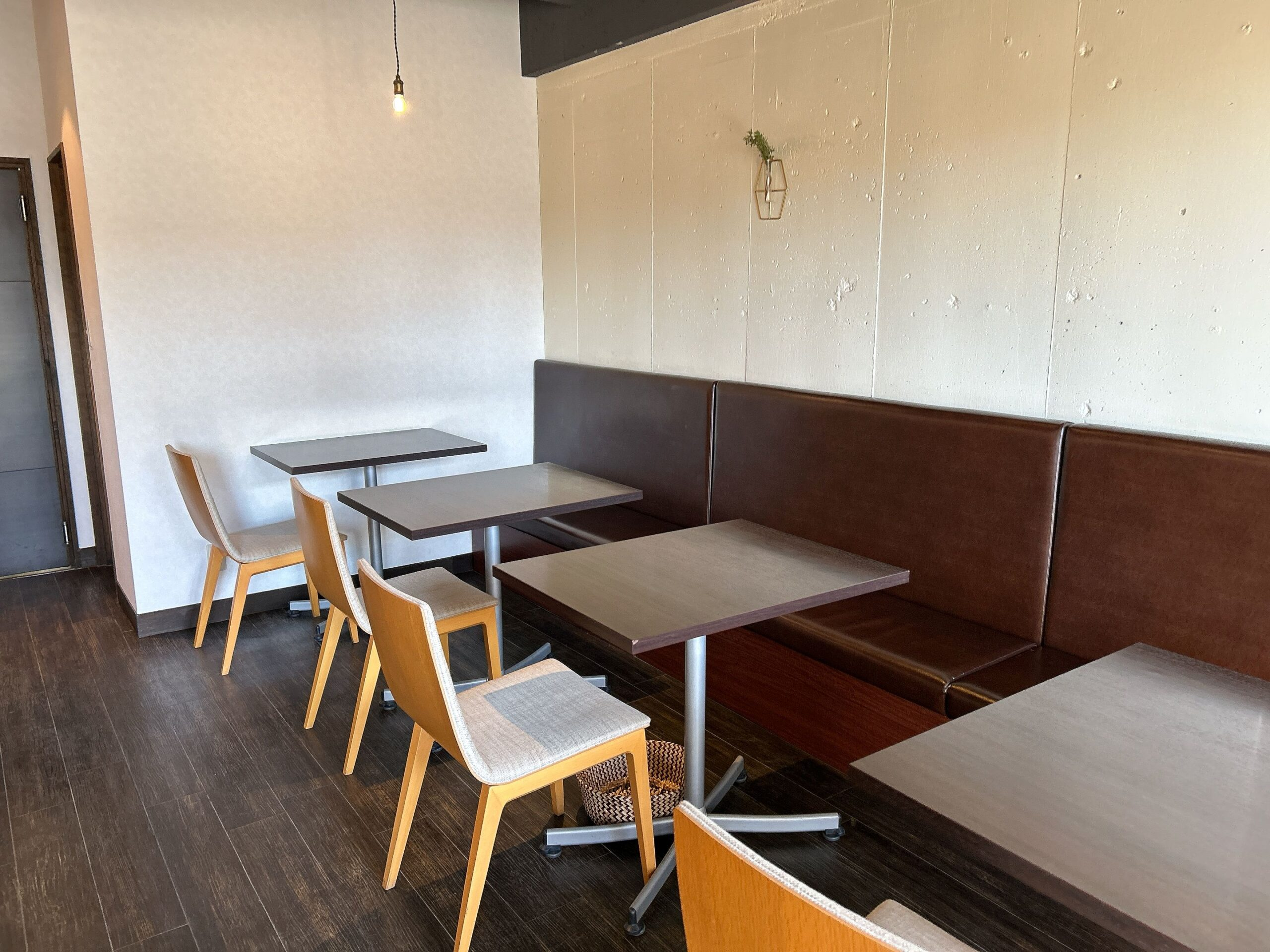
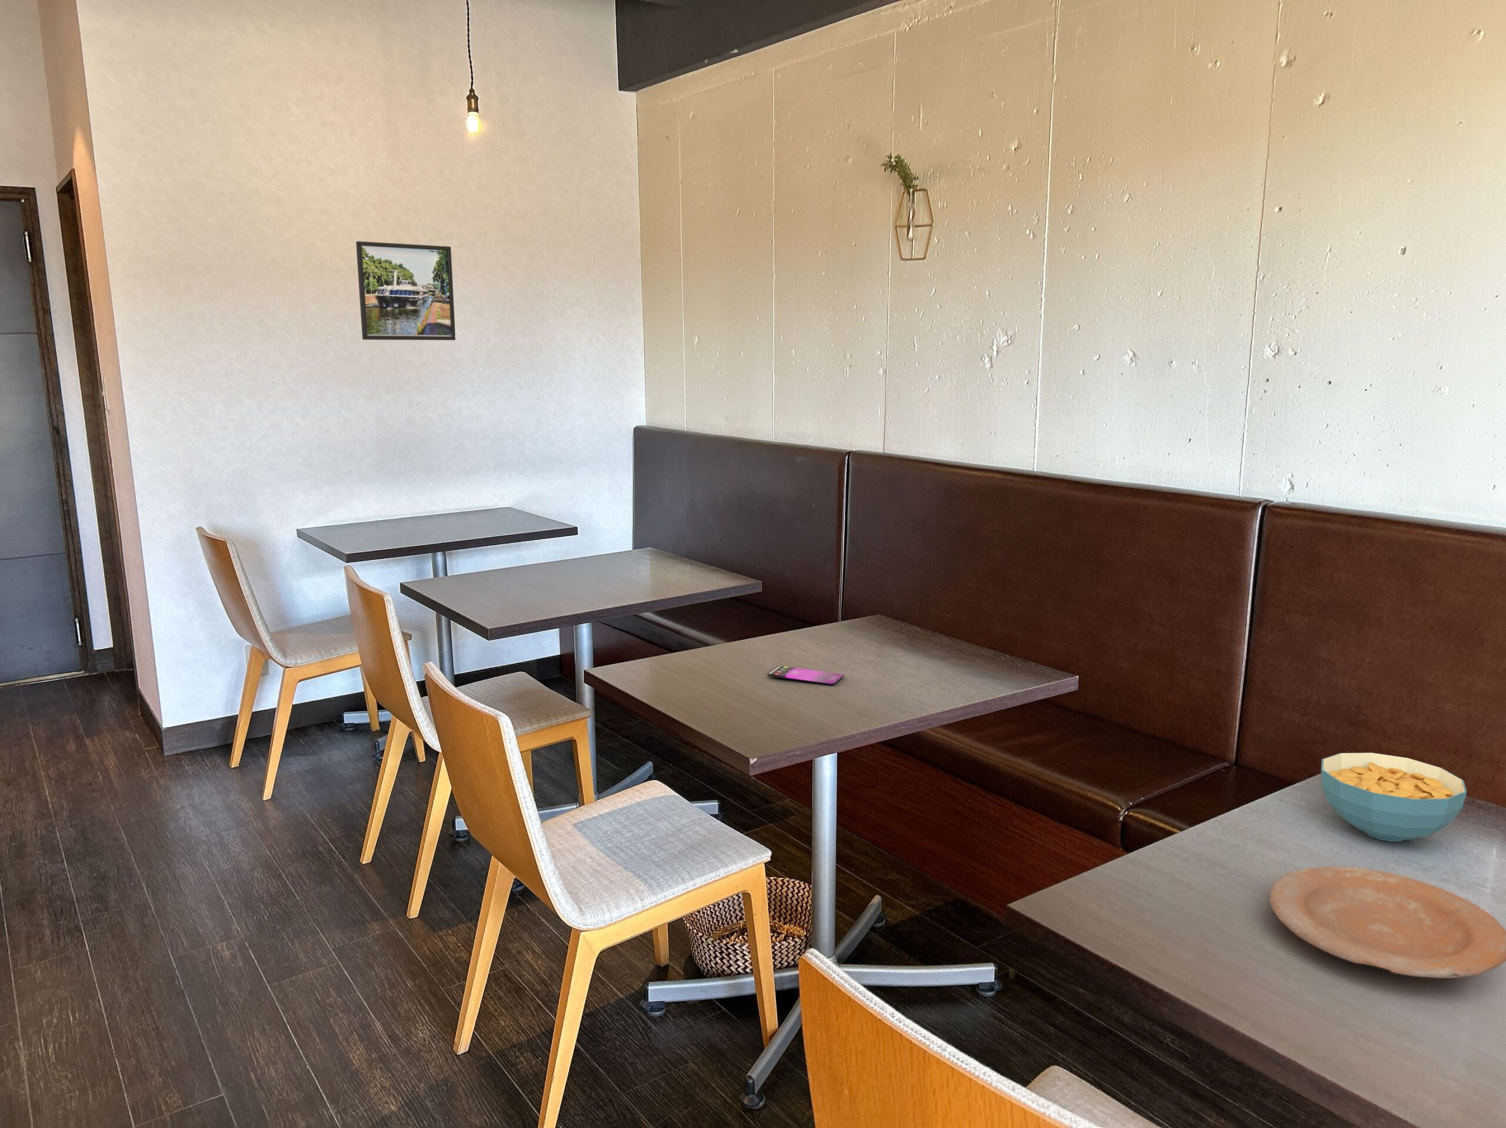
+ smartphone [767,665,844,685]
+ cereal bowl [1321,752,1467,842]
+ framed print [356,241,455,341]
+ plate [1269,866,1506,979]
